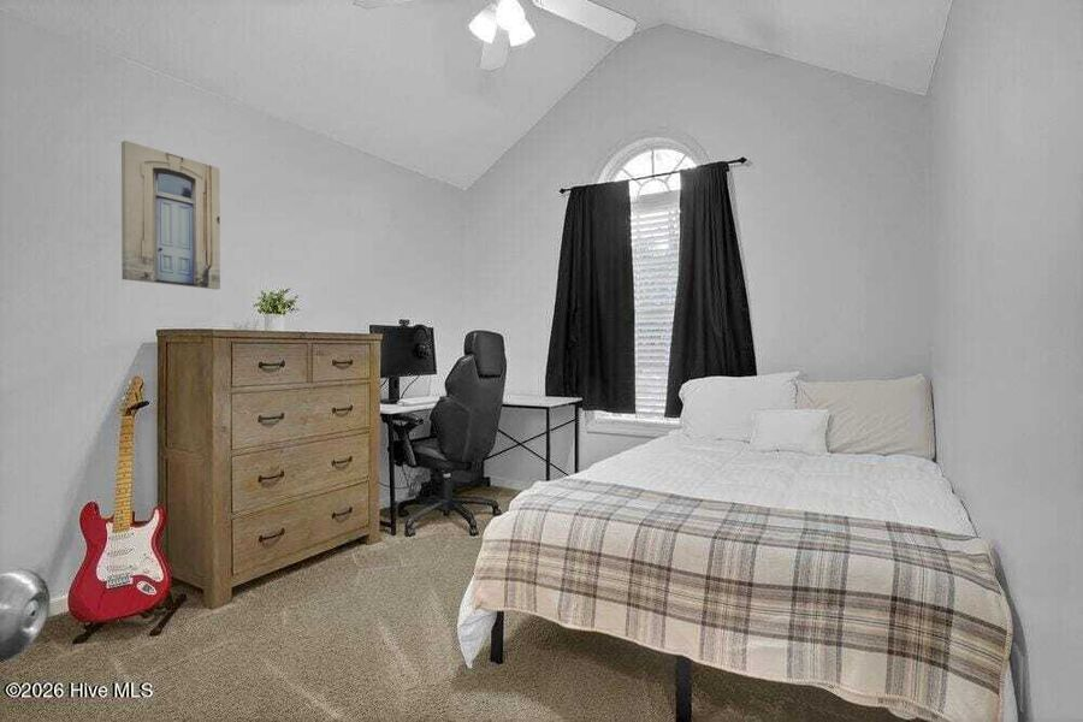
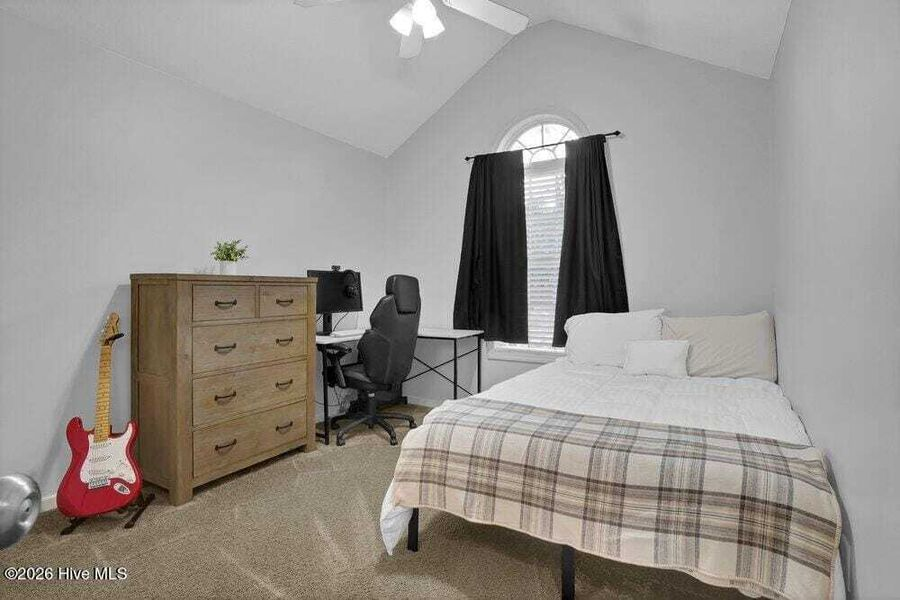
- wall art [120,140,221,291]
